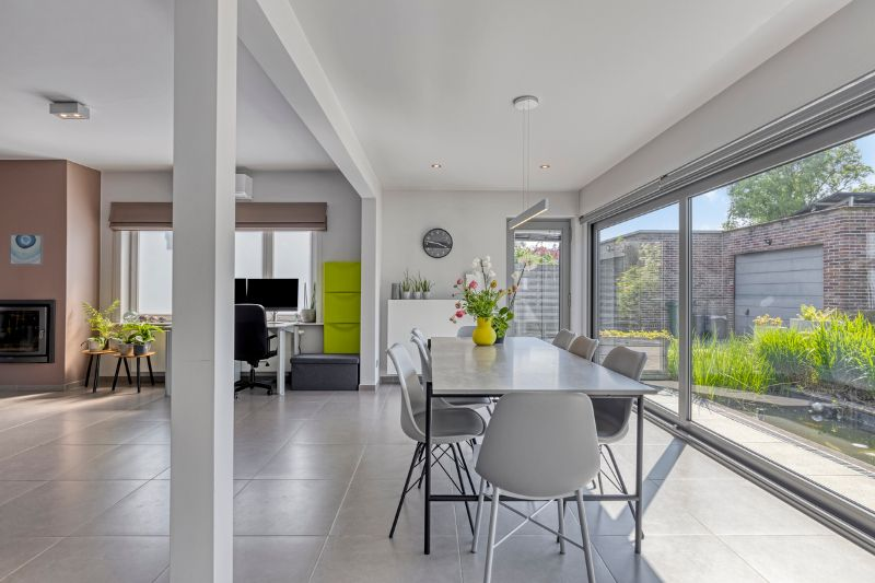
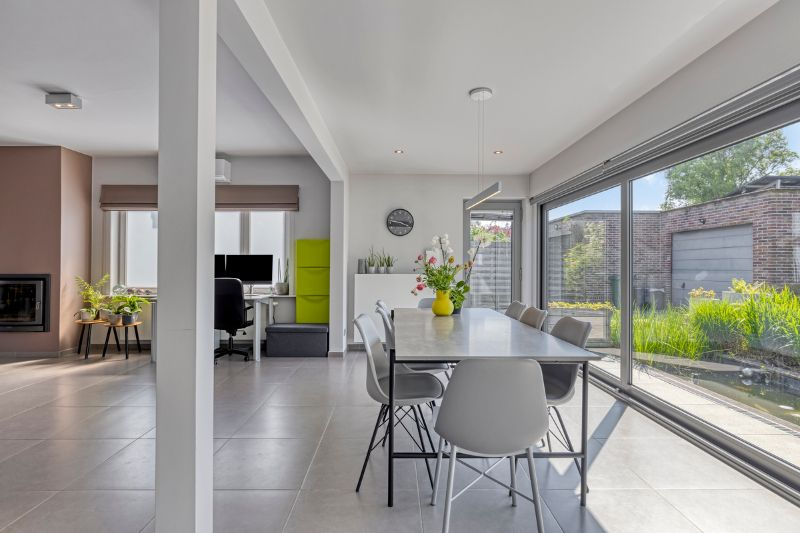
- wall art [9,233,44,266]
